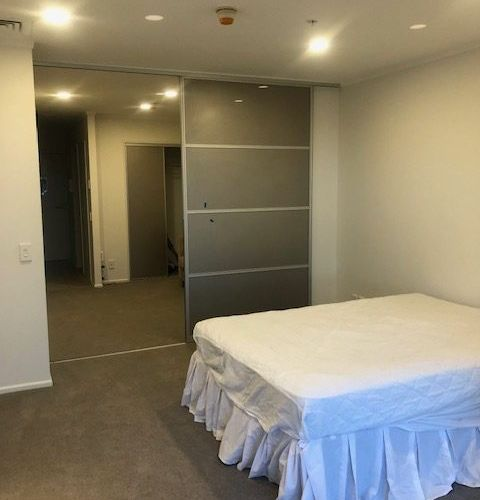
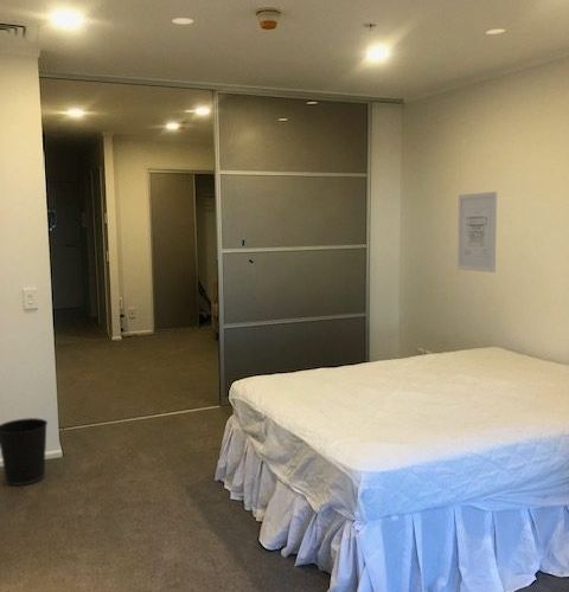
+ wastebasket [0,417,49,487]
+ wall art [456,191,498,274]
